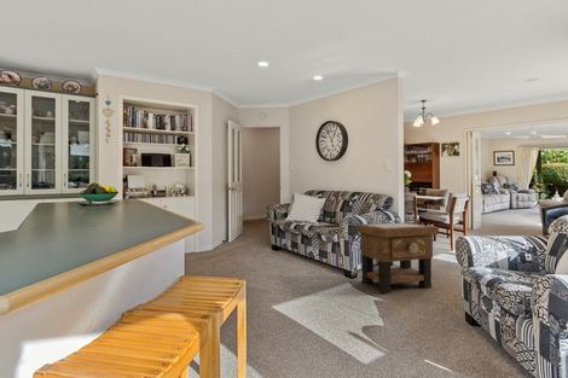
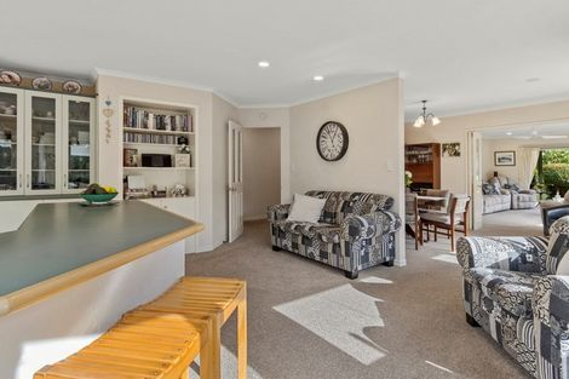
- side table [354,221,440,293]
